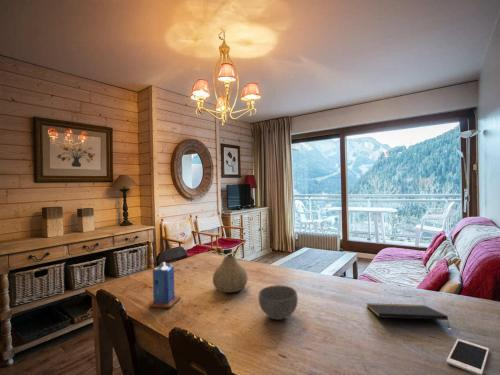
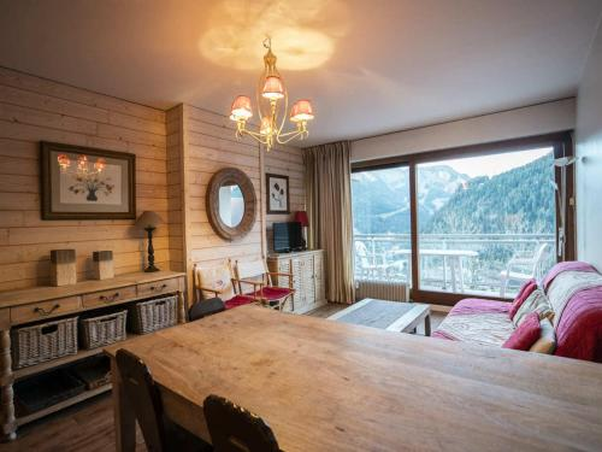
- vase [212,255,249,294]
- cell phone [445,338,490,375]
- candle [148,261,182,309]
- bowl [257,284,299,321]
- notepad [365,302,450,327]
